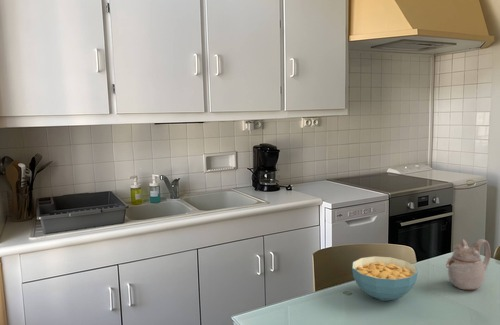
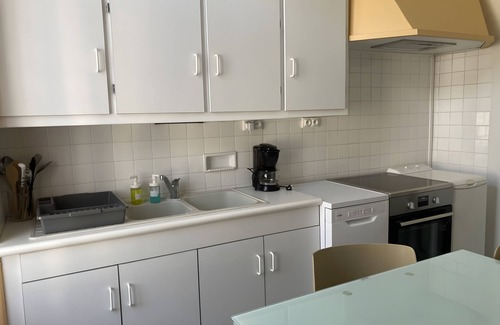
- teapot [445,238,491,291]
- cereal bowl [351,255,419,302]
